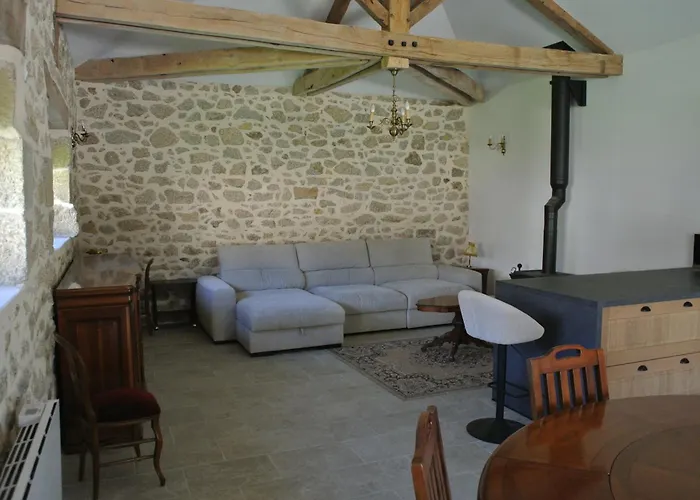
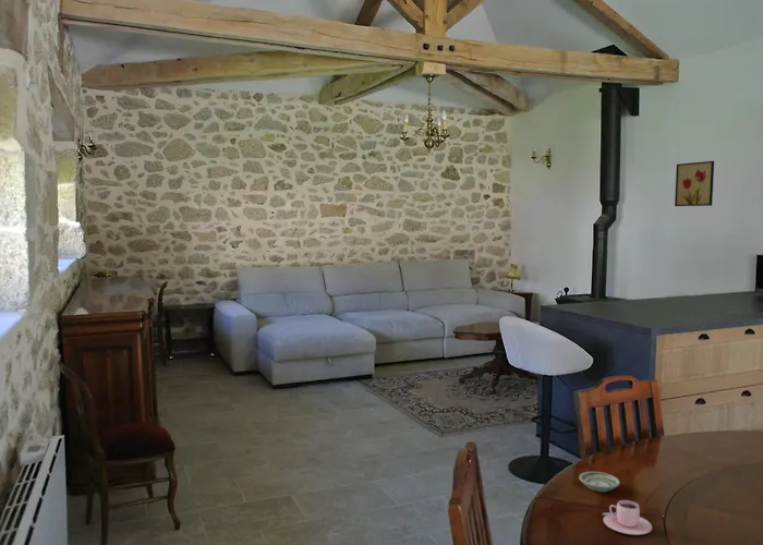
+ saucer [578,471,621,493]
+ teacup [602,499,653,536]
+ wall art [674,160,715,207]
